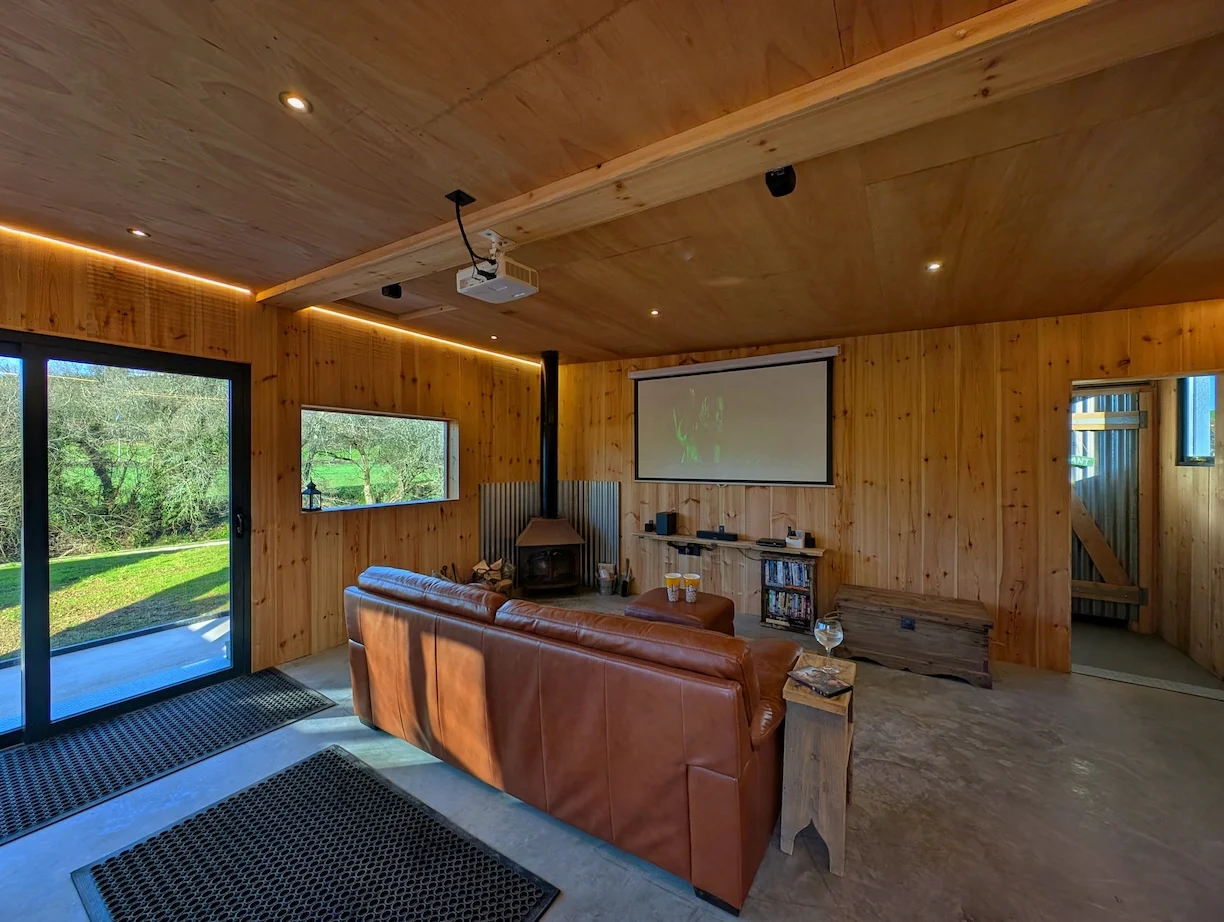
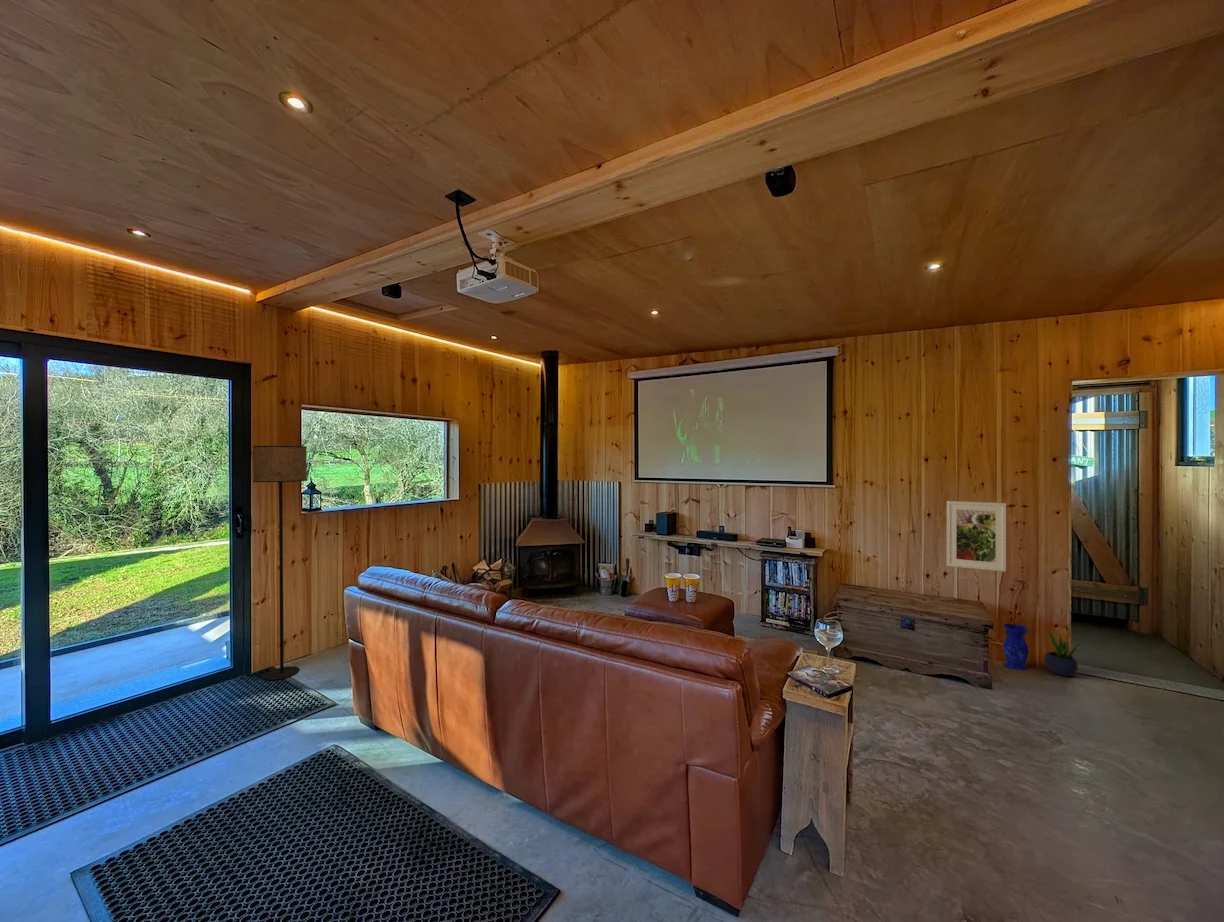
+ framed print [946,500,1007,573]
+ floor lamp [252,445,308,681]
+ potted plant [1043,629,1083,677]
+ vase [1002,623,1030,671]
